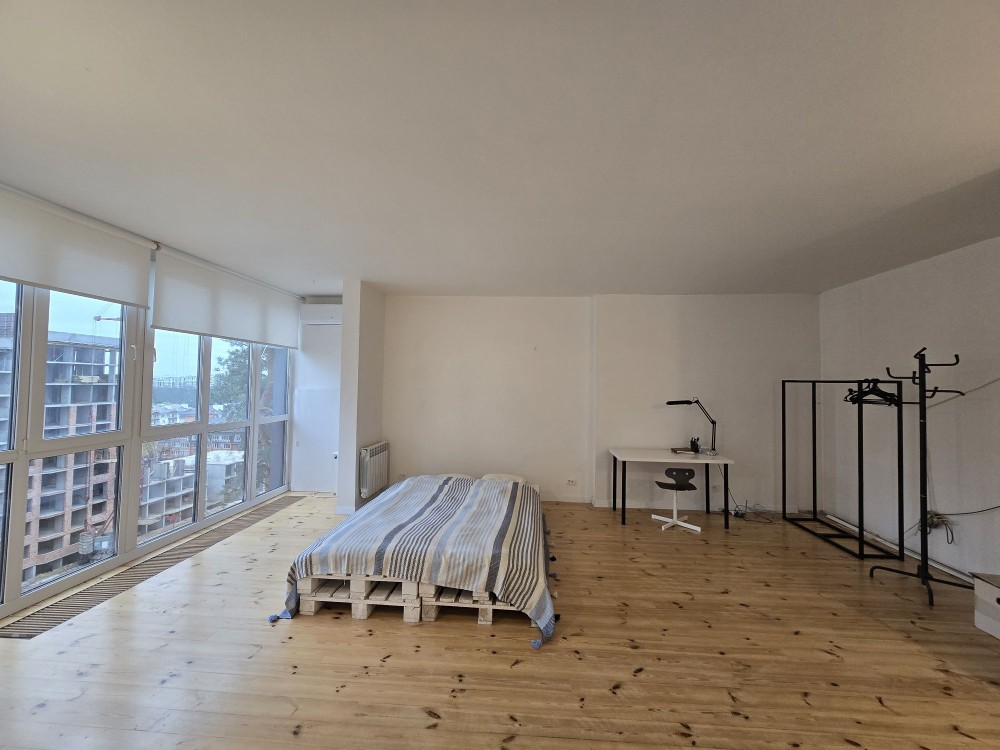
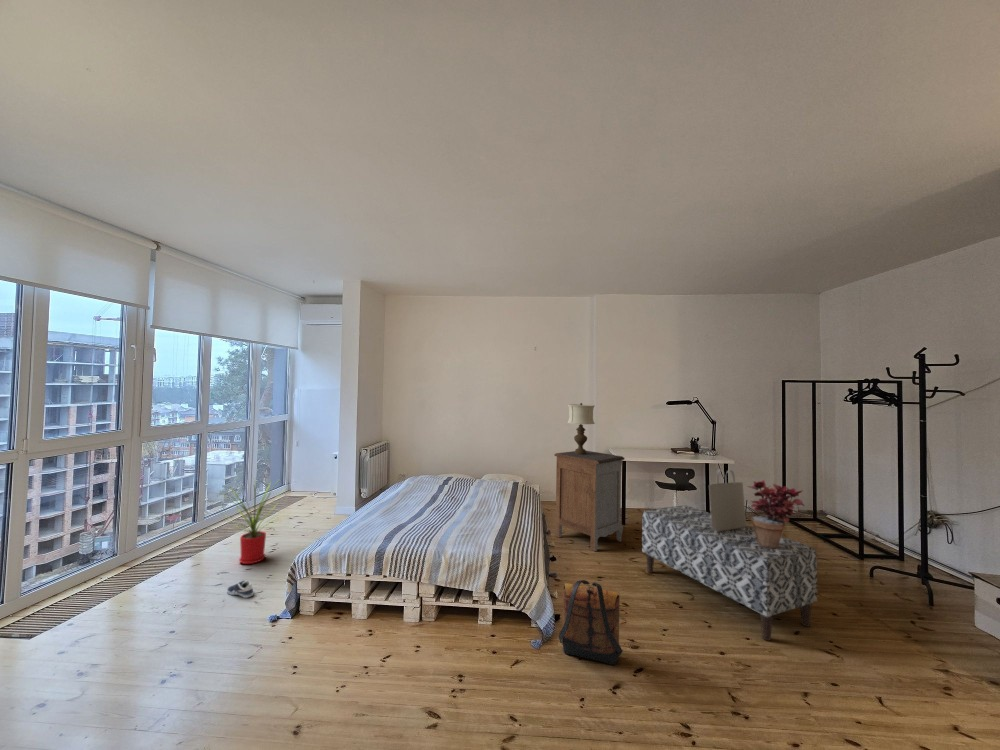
+ potted plant [746,479,805,548]
+ bench [641,504,818,642]
+ backpack [558,579,624,666]
+ table lamp [566,402,596,455]
+ tote bag [708,468,747,531]
+ sneaker [226,580,254,599]
+ house plant [220,479,290,565]
+ nightstand [553,450,626,552]
